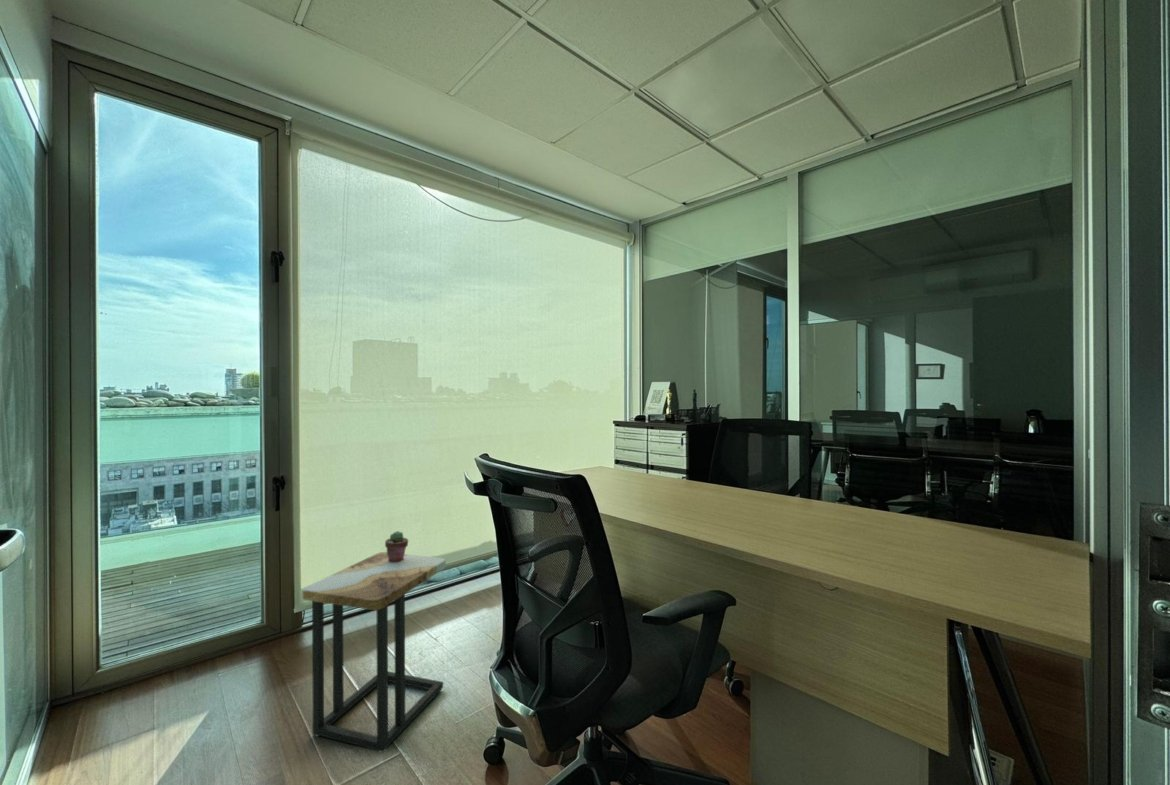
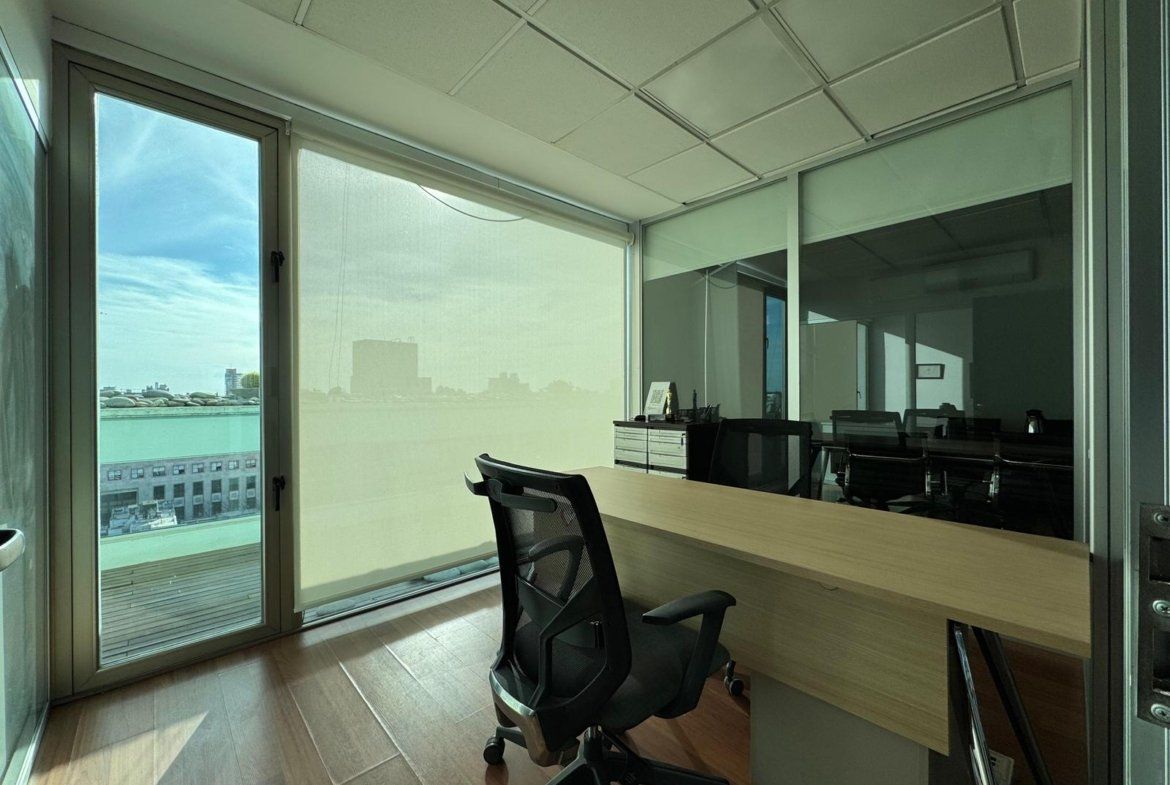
- potted succulent [384,530,409,562]
- side table [301,551,447,753]
